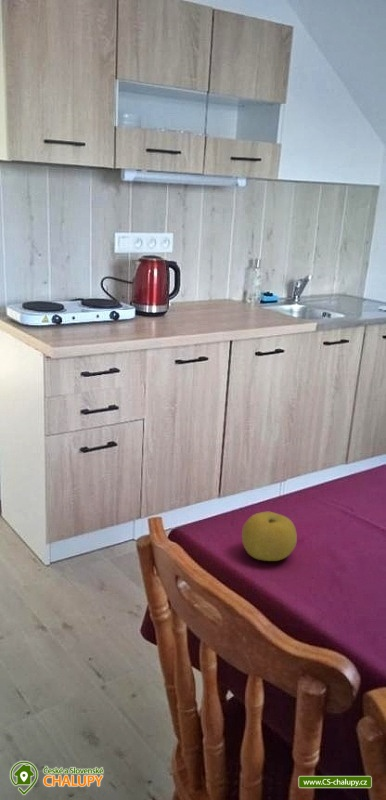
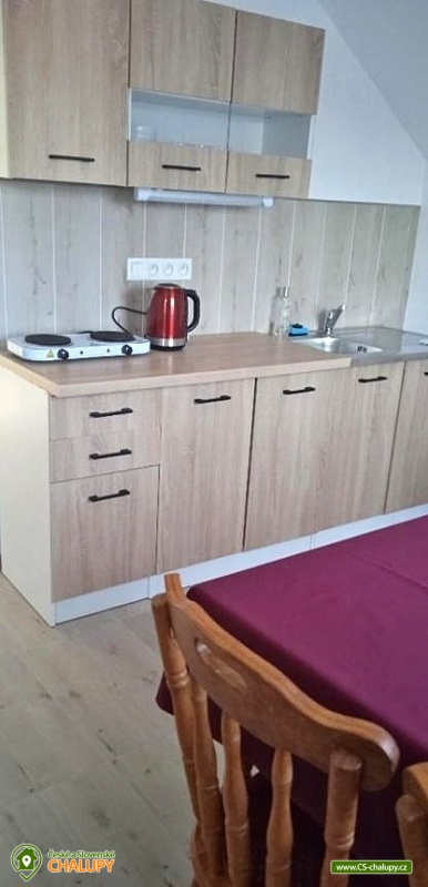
- fruit [241,511,298,562]
